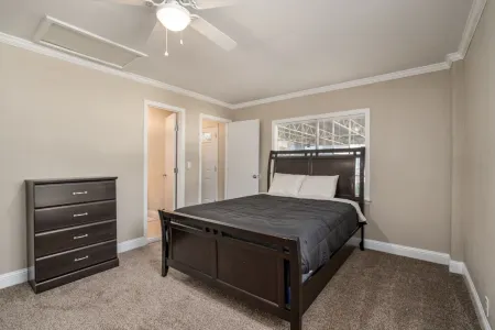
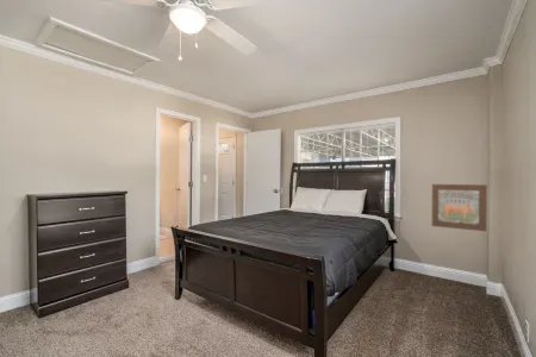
+ wall art [431,183,488,232]
